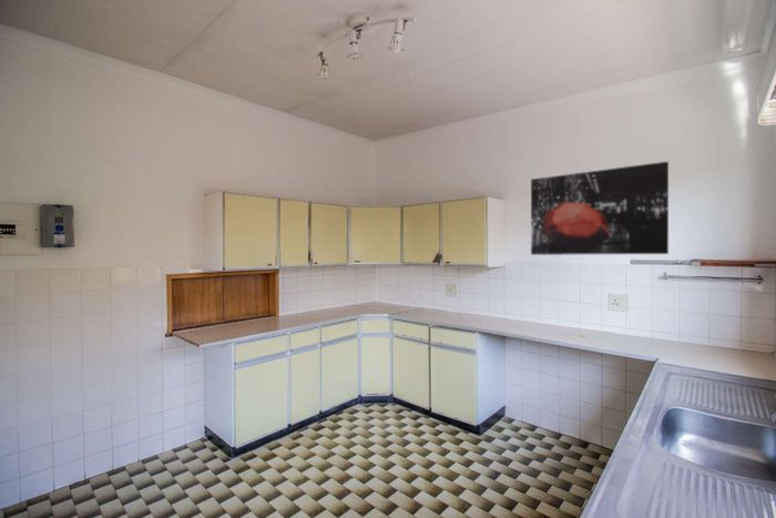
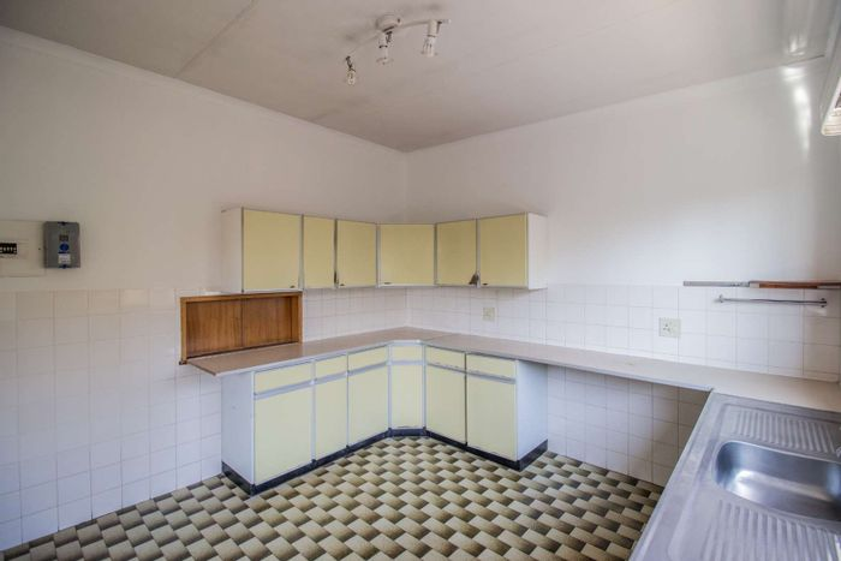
- wall art [530,161,670,256]
